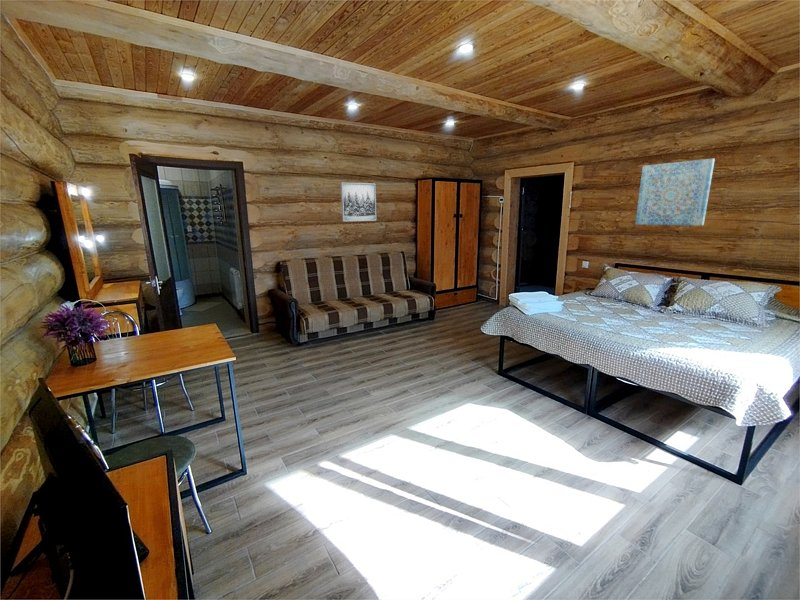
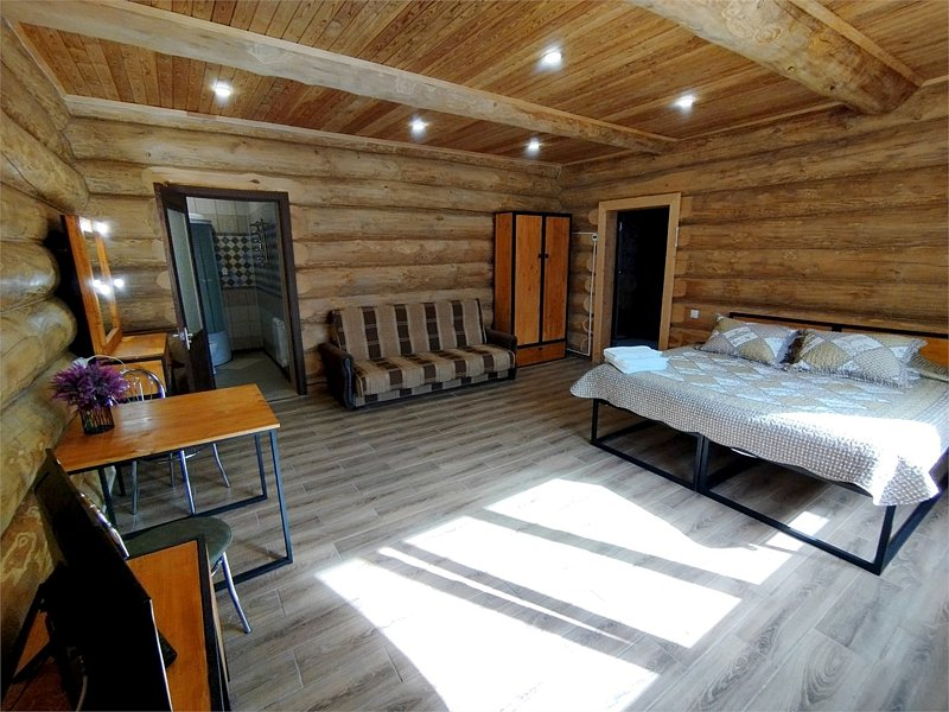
- wall art [634,158,716,226]
- wall art [340,181,377,223]
